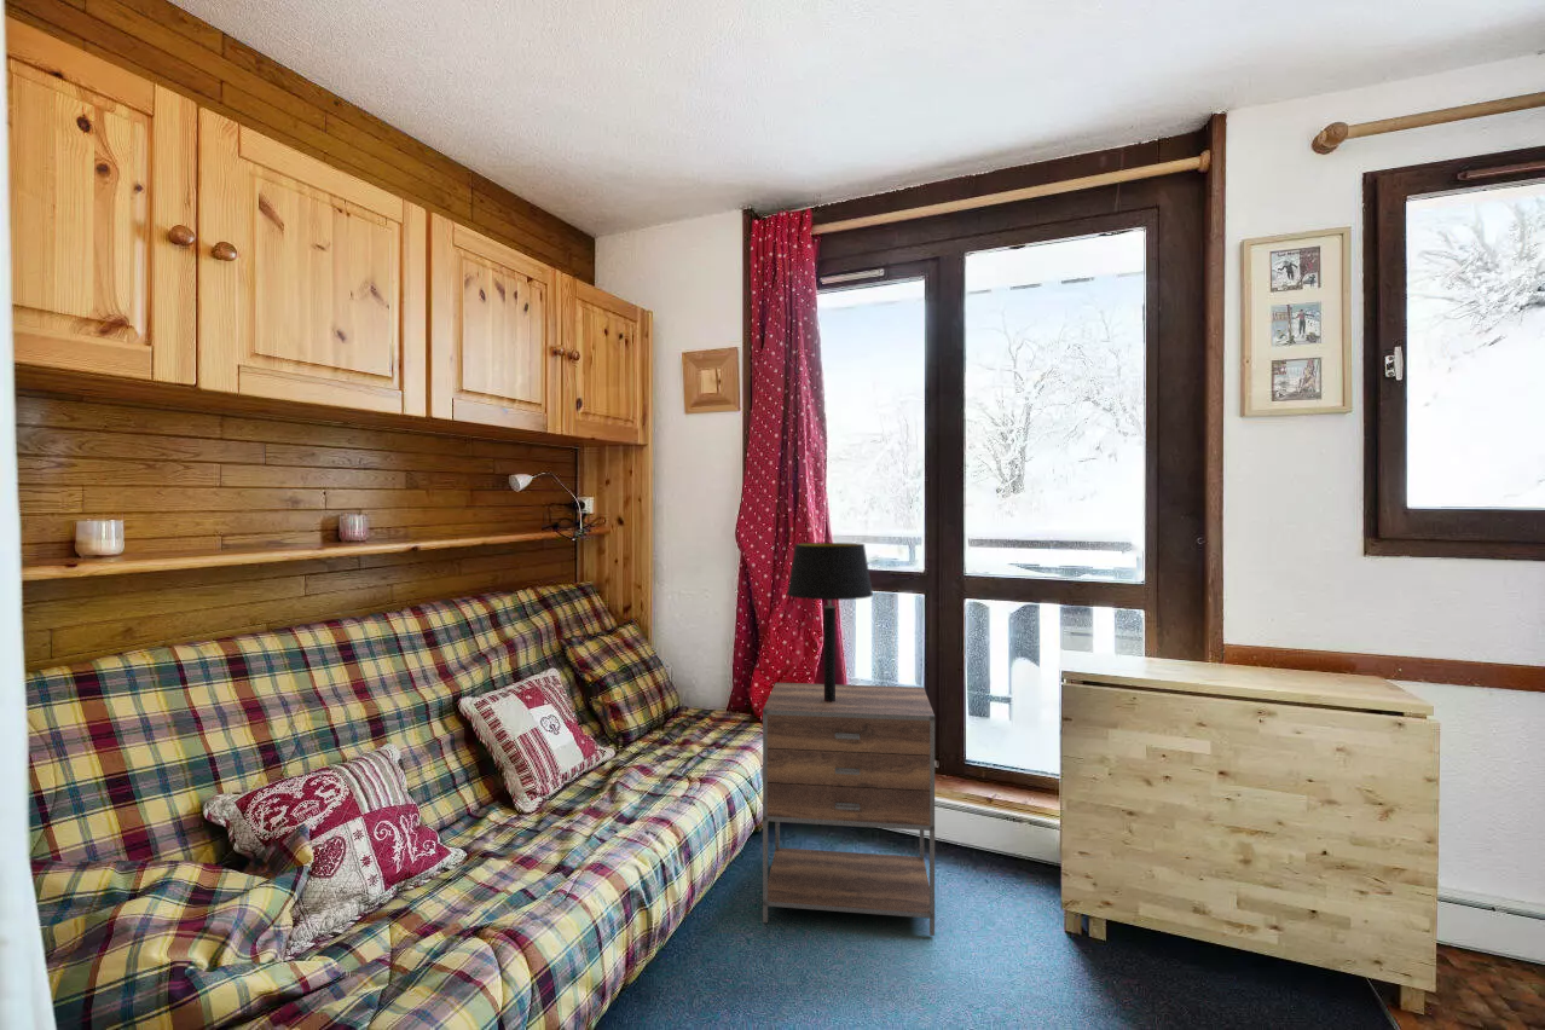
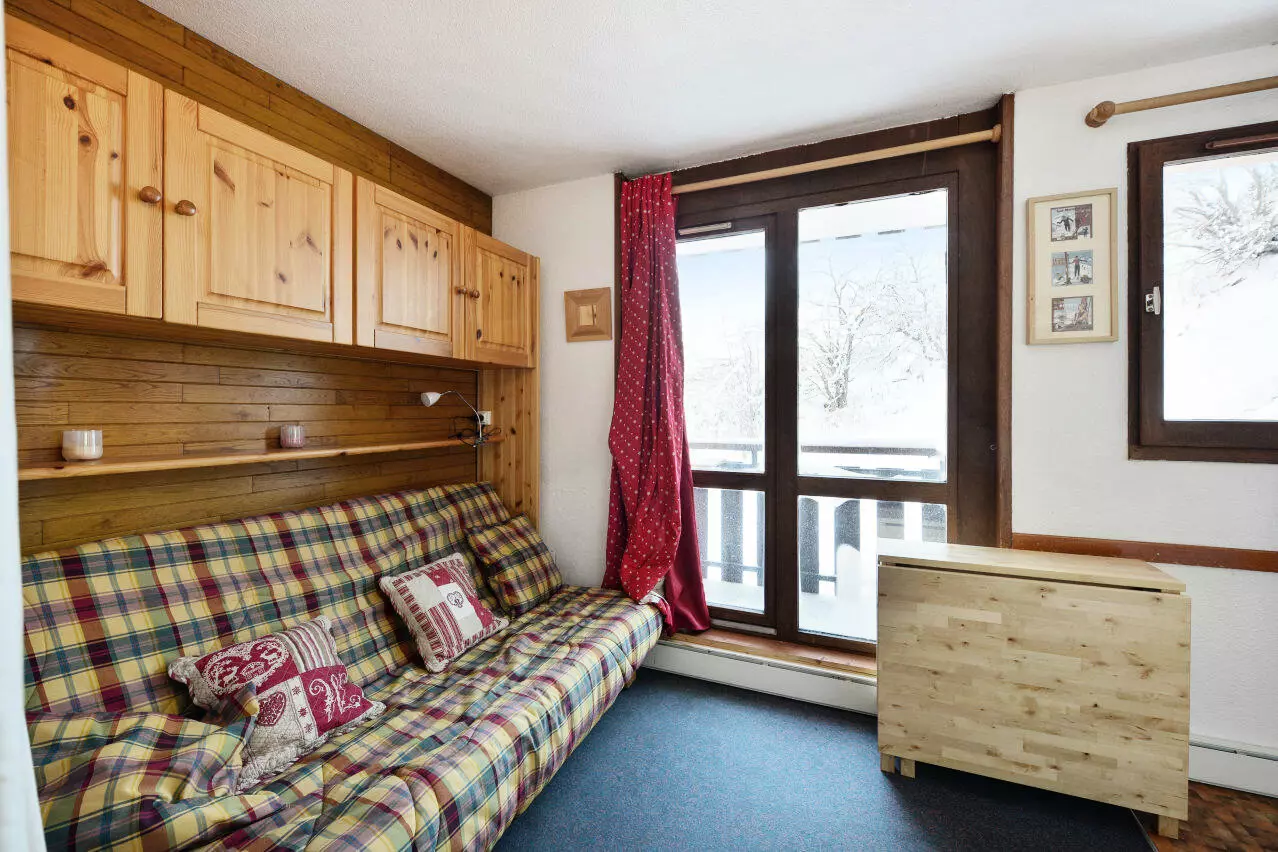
- table lamp [786,542,874,702]
- nightstand [762,682,936,937]
